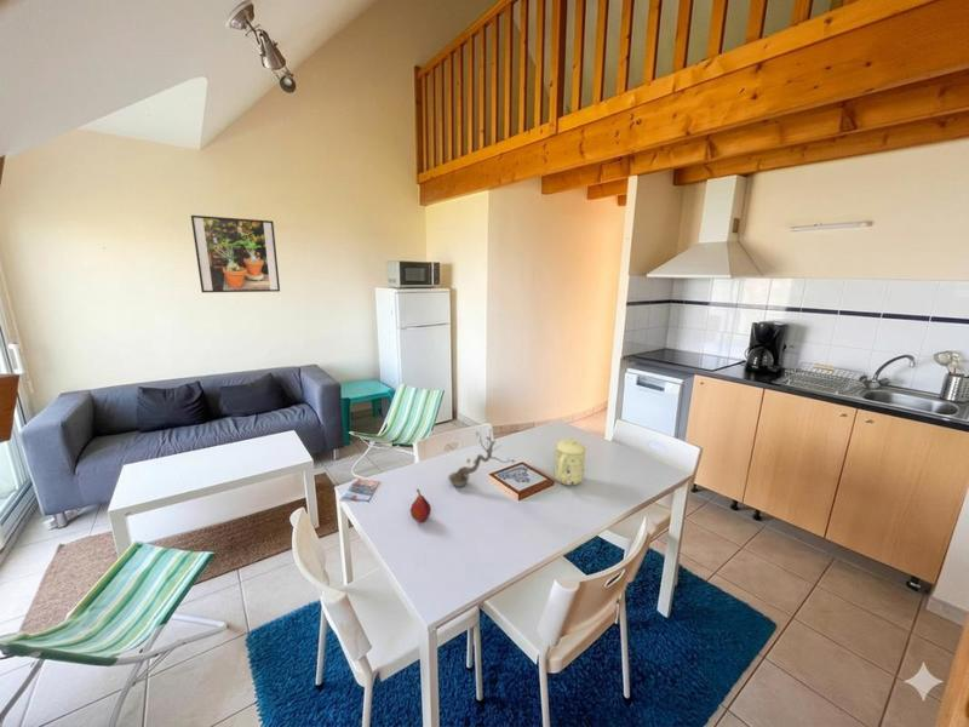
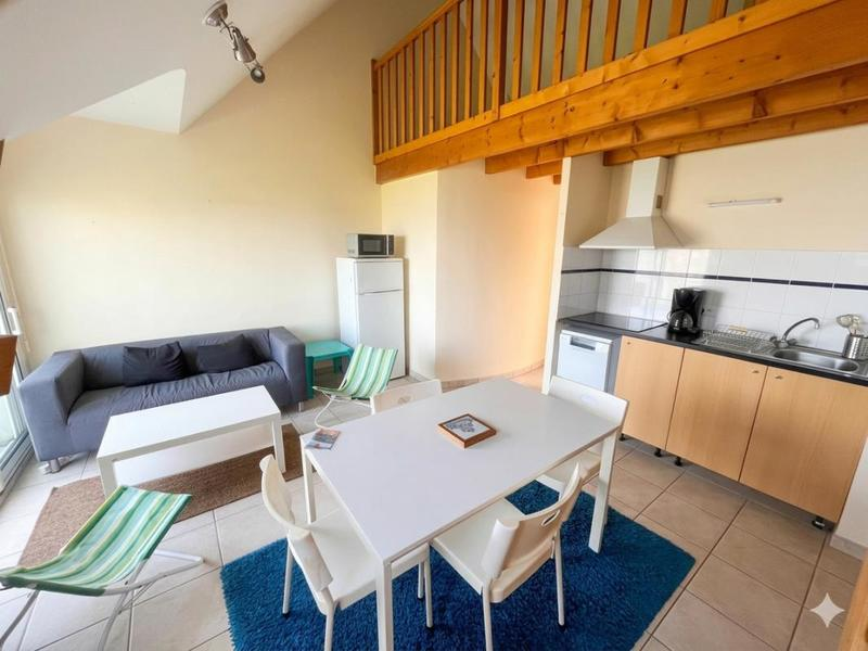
- fruit [409,487,432,523]
- plant [447,430,516,488]
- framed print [190,214,281,293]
- mug [554,437,587,486]
